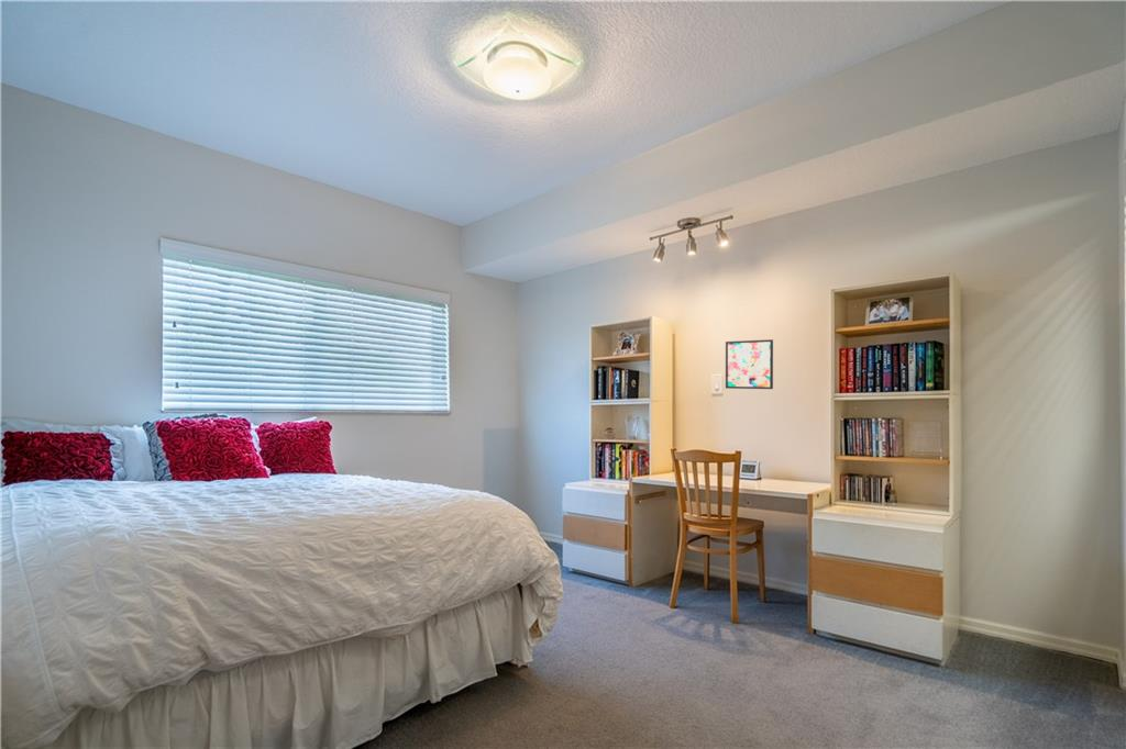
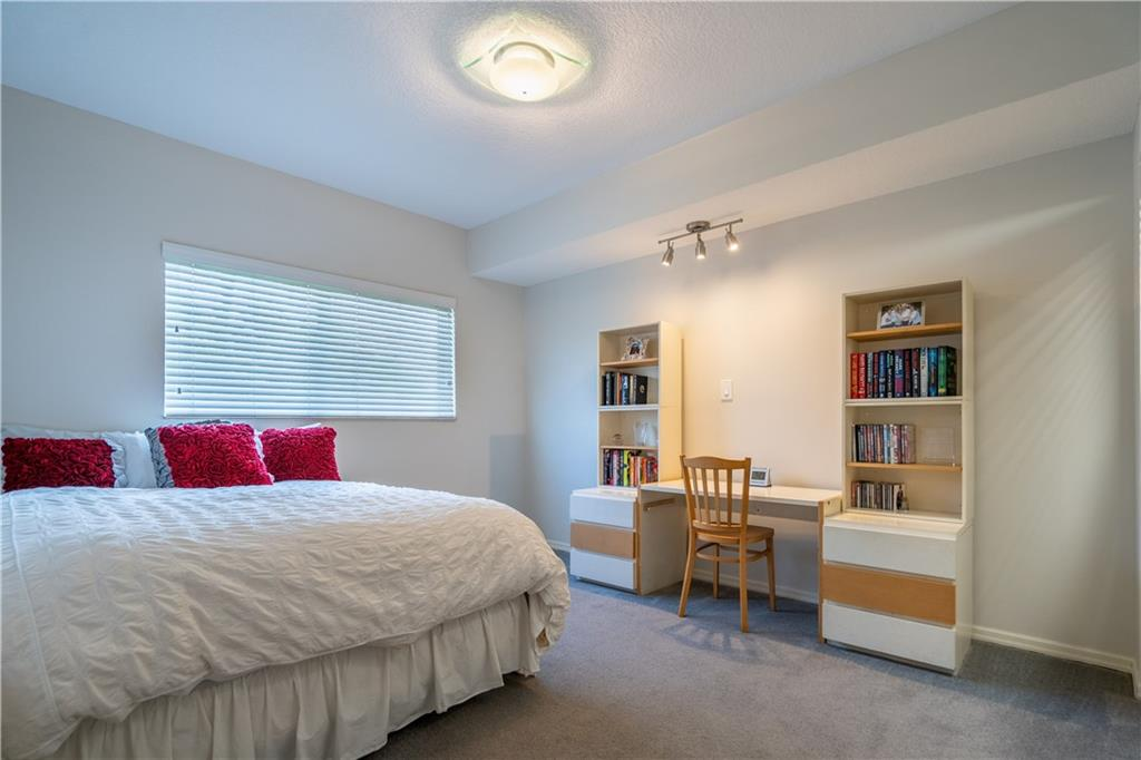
- wall art [725,338,774,390]
